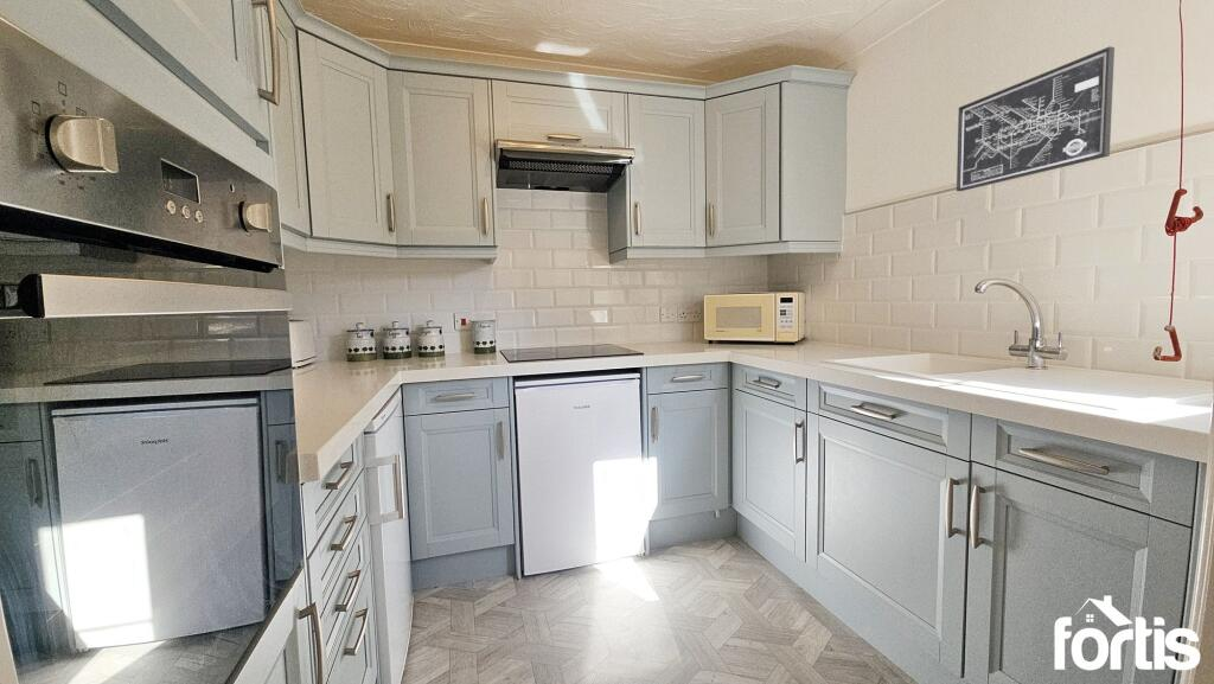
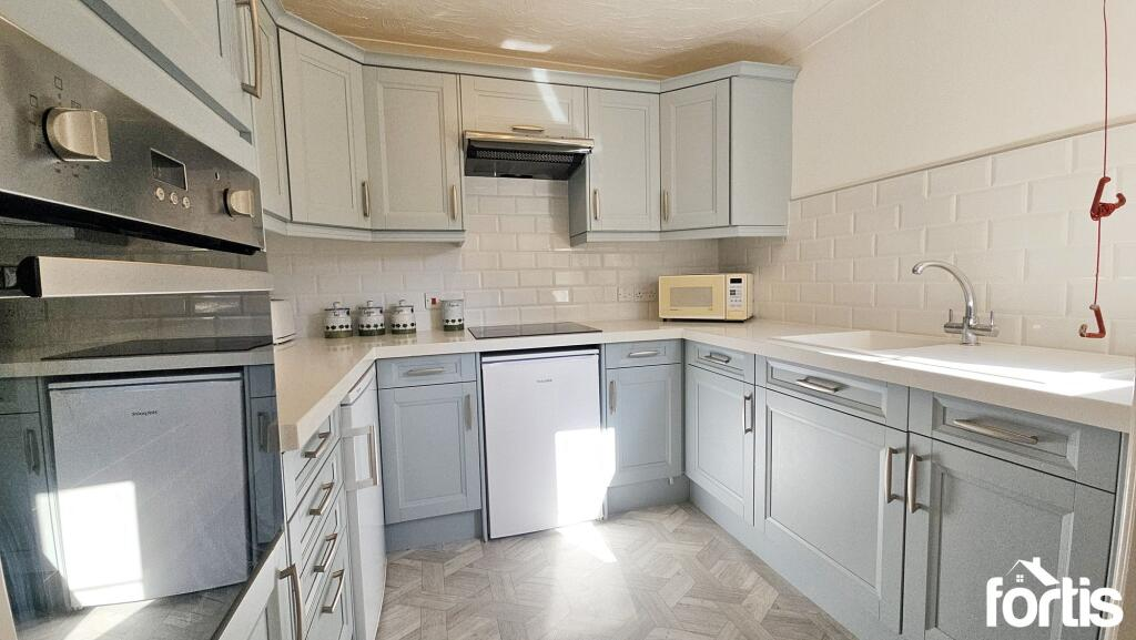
- wall art [956,45,1116,192]
